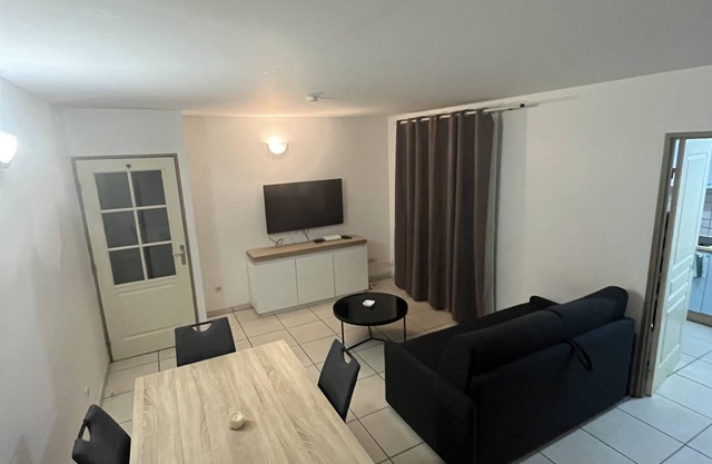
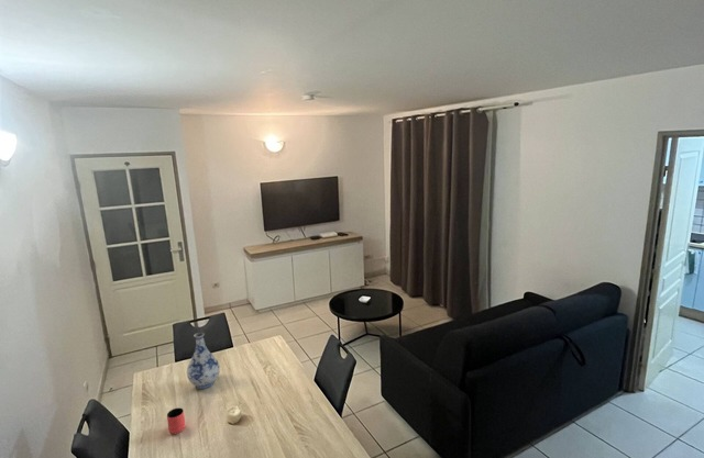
+ vase [186,332,221,390]
+ cup [166,407,186,435]
